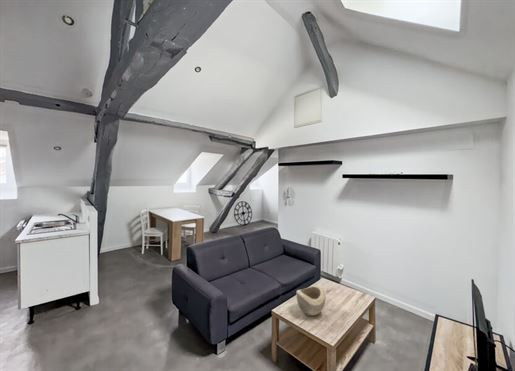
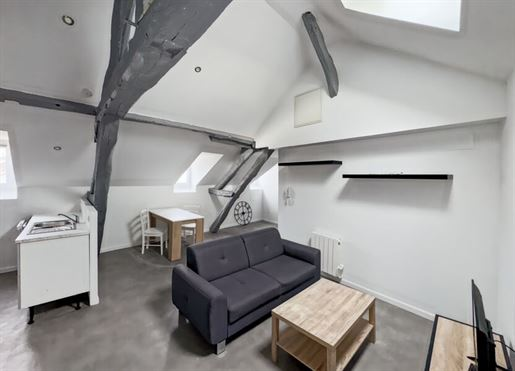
- decorative bowl [295,285,327,316]
